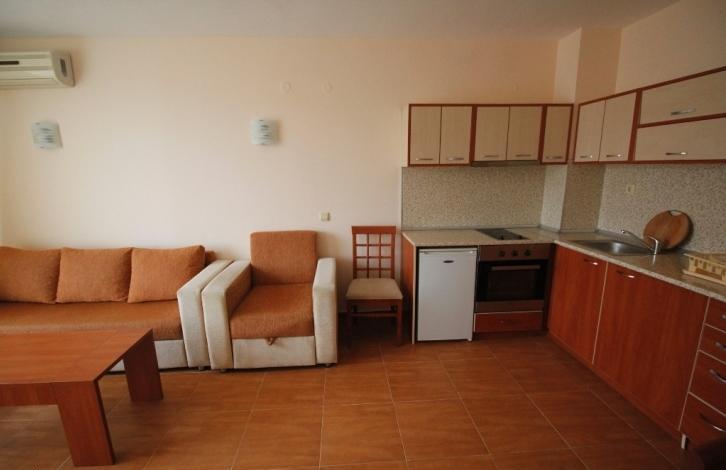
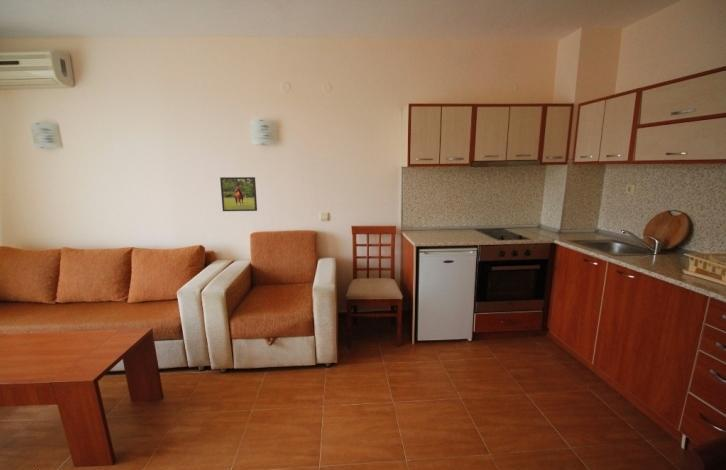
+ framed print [219,176,258,212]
